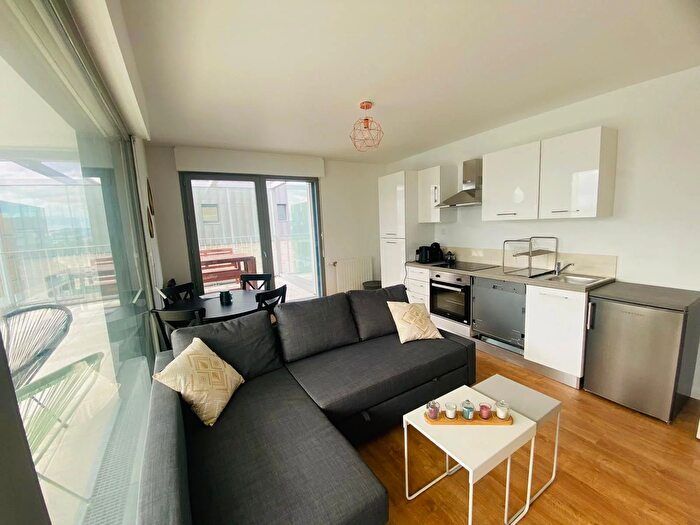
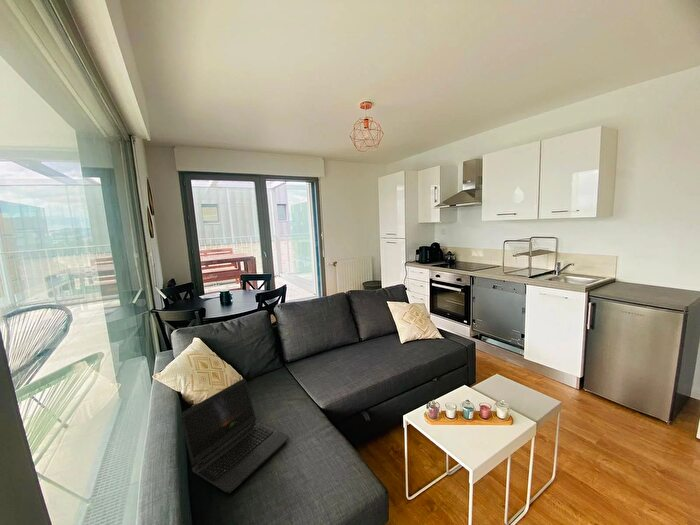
+ laptop computer [179,377,290,494]
